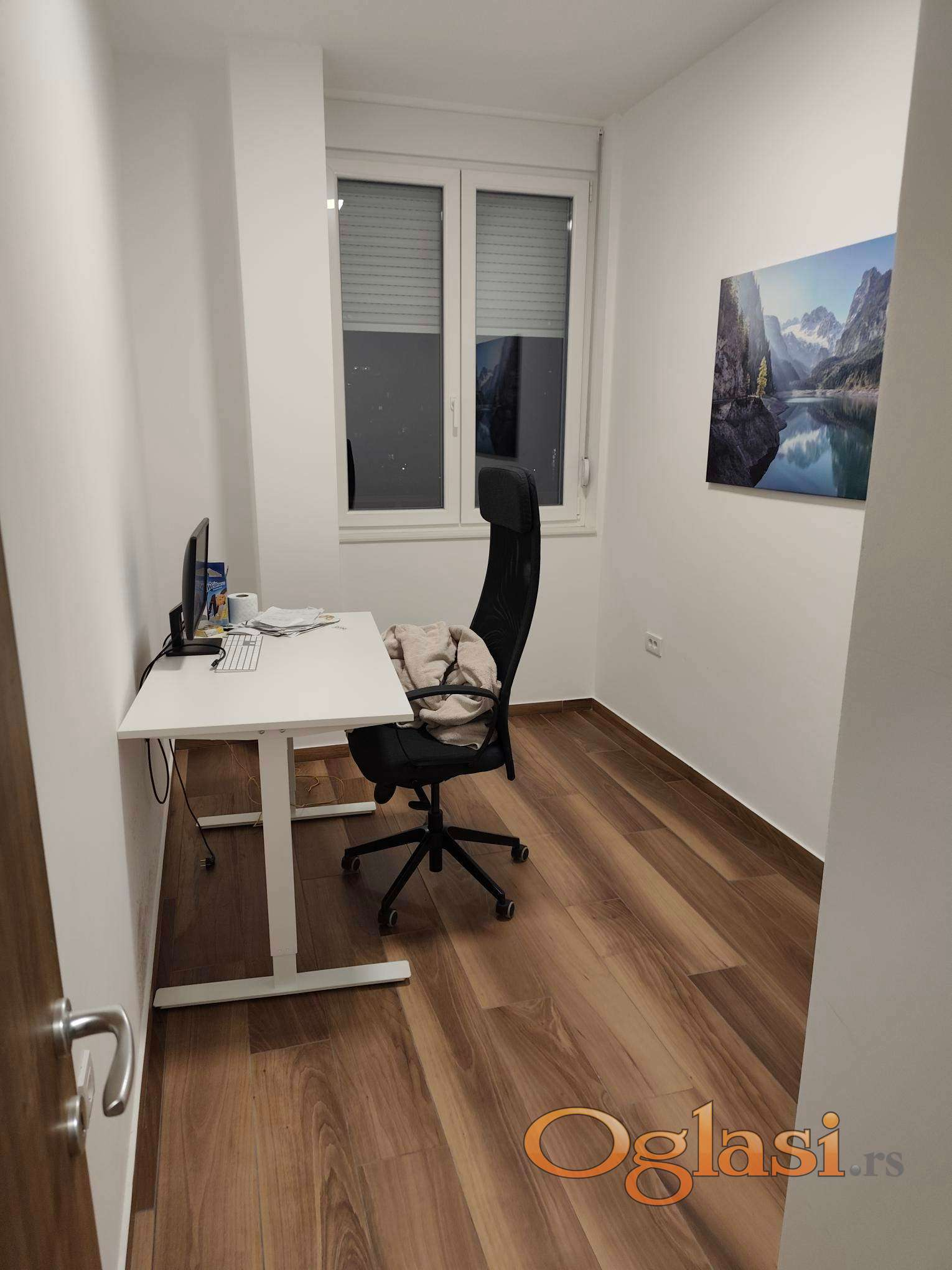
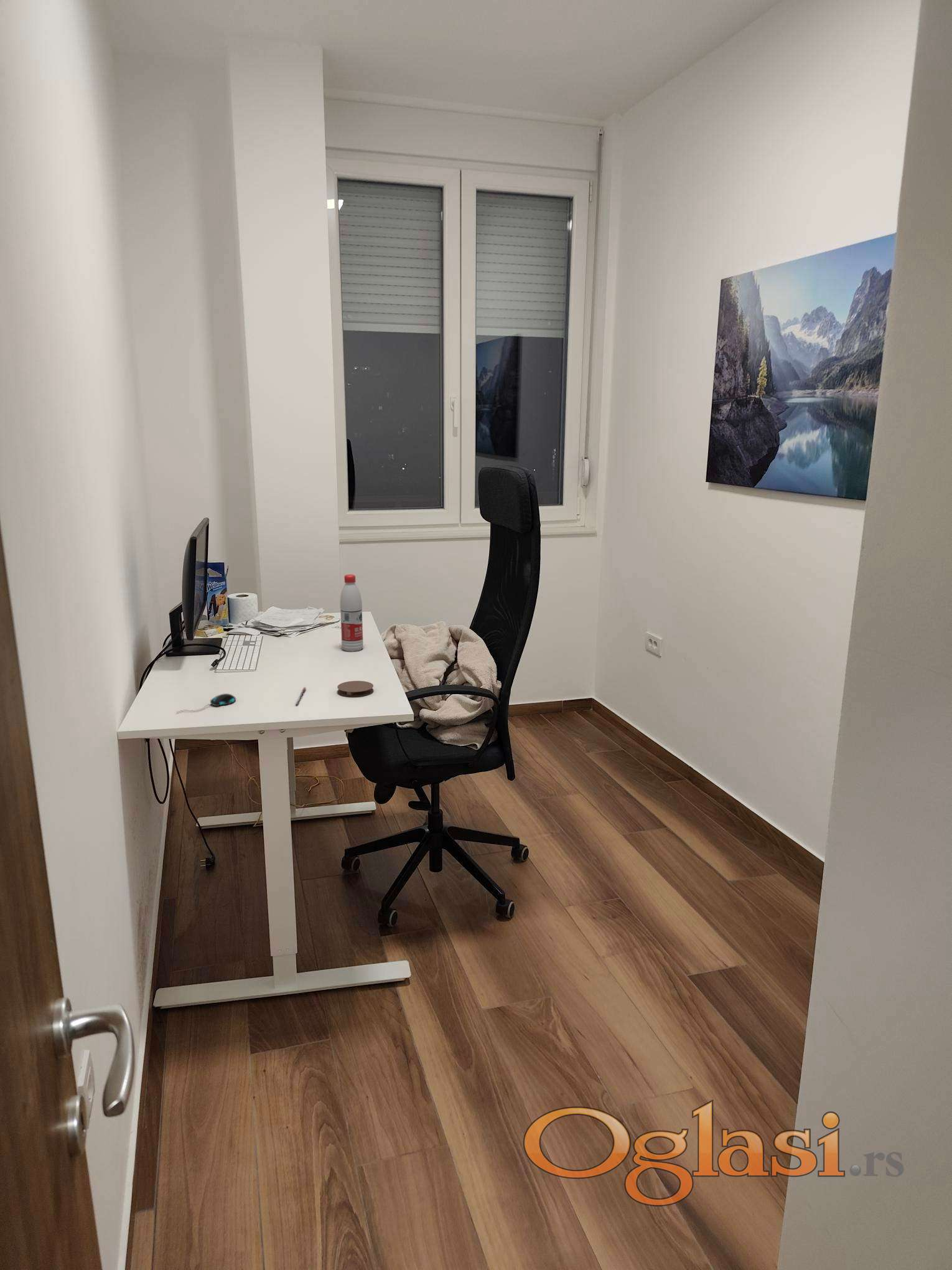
+ pen [294,687,307,706]
+ water bottle [339,574,364,652]
+ coaster [337,680,374,697]
+ mouse [175,693,236,713]
